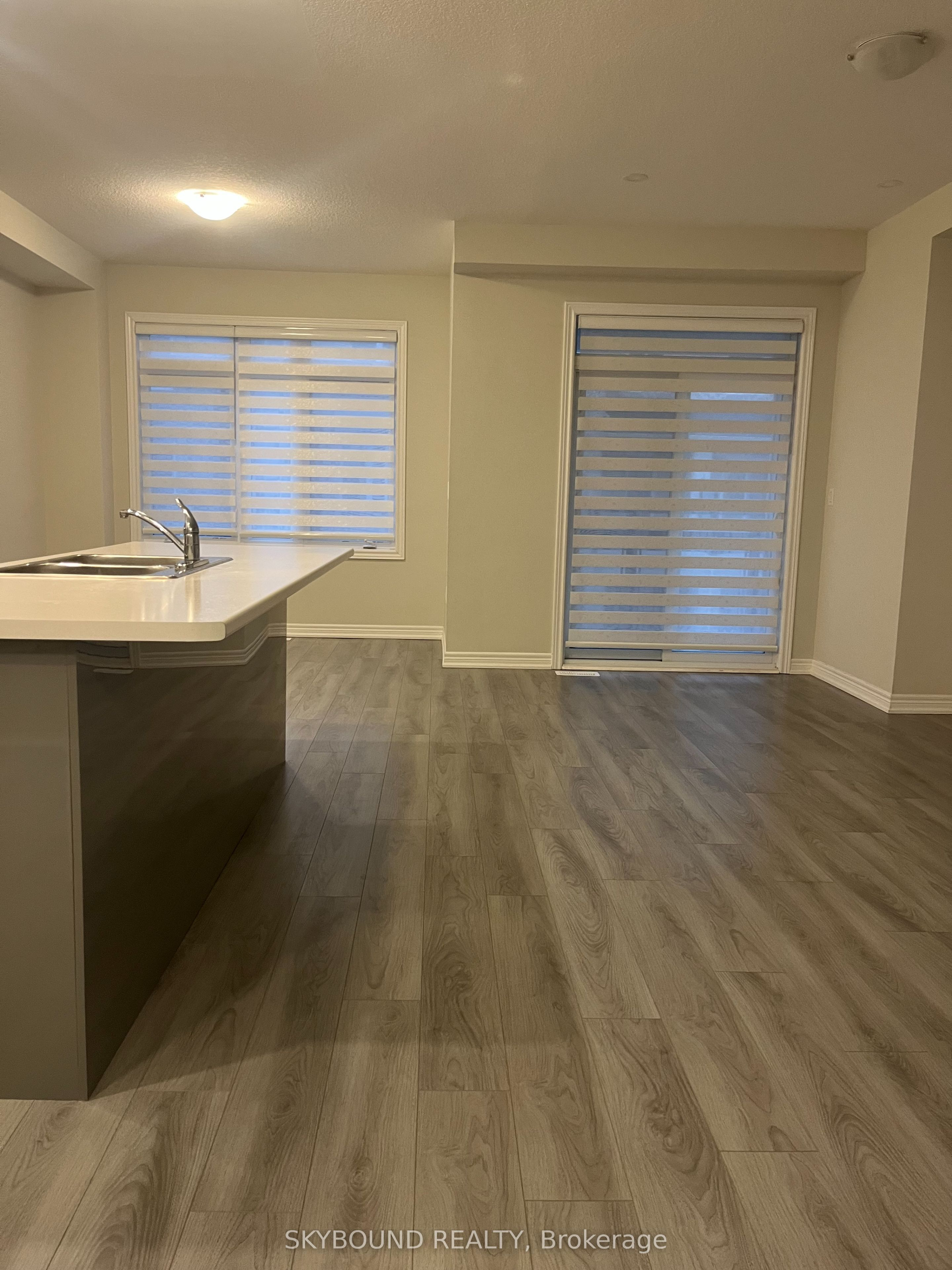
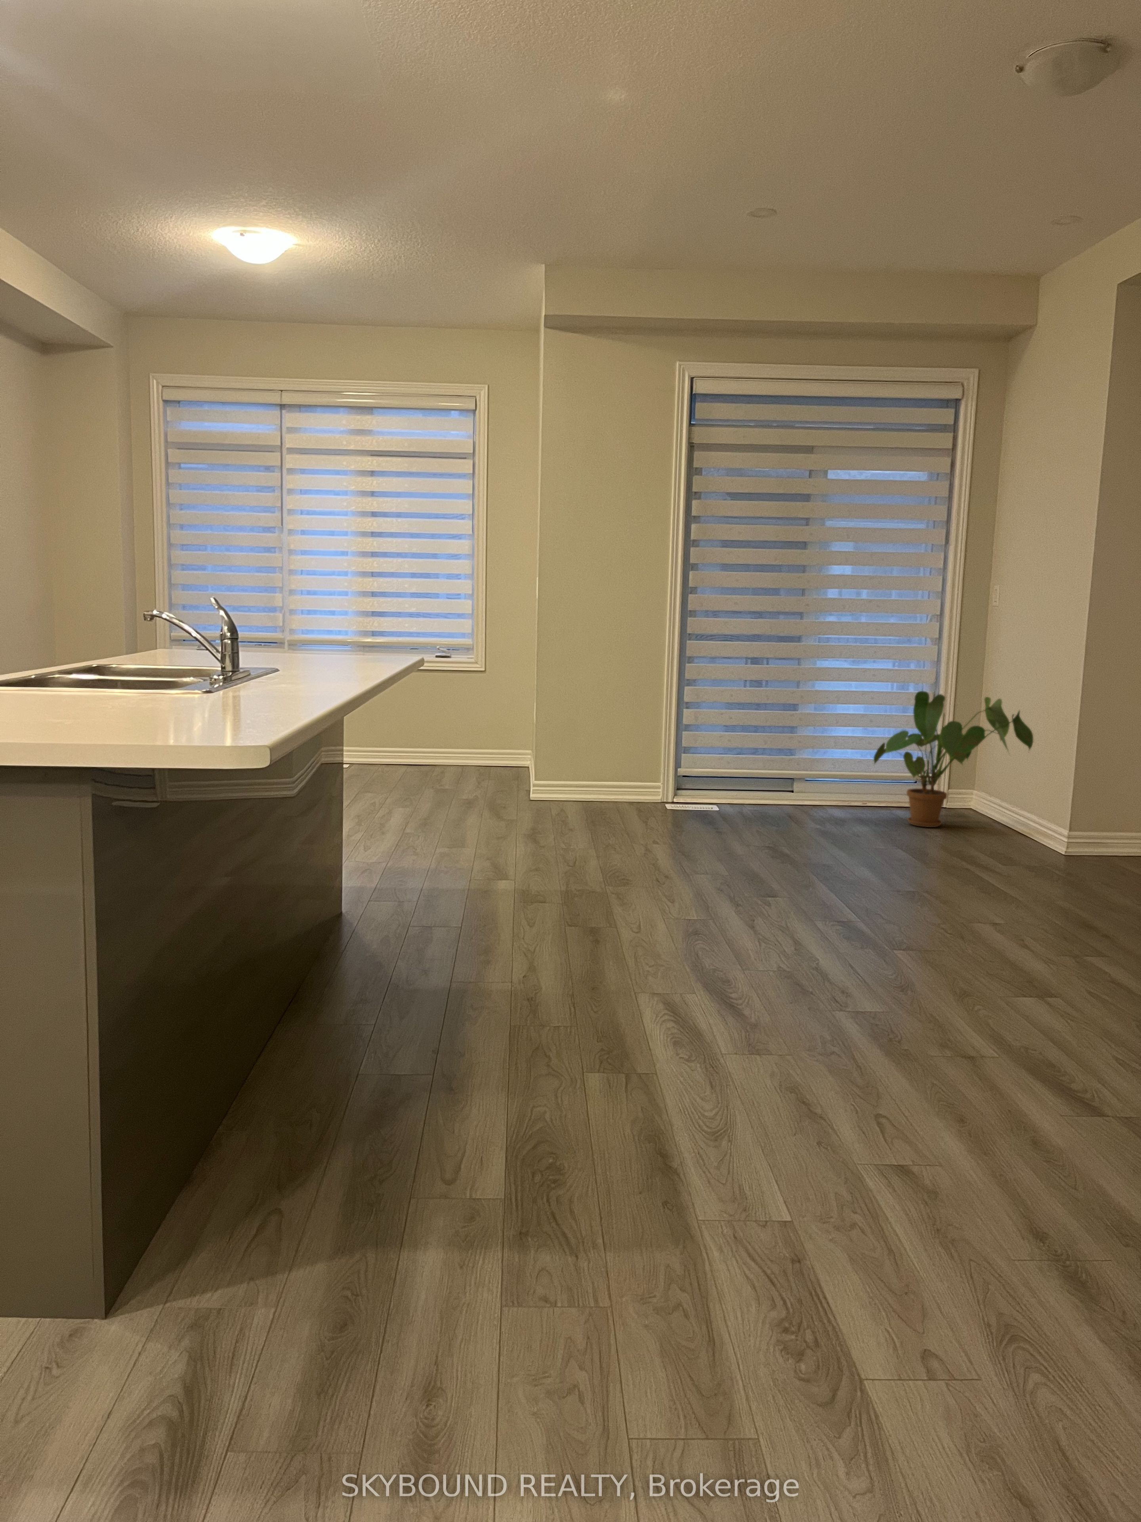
+ house plant [874,690,1034,828]
